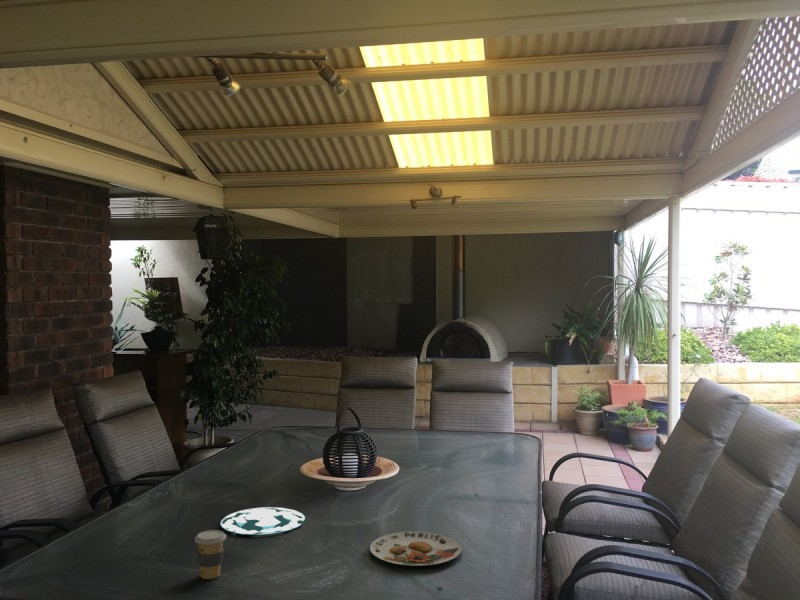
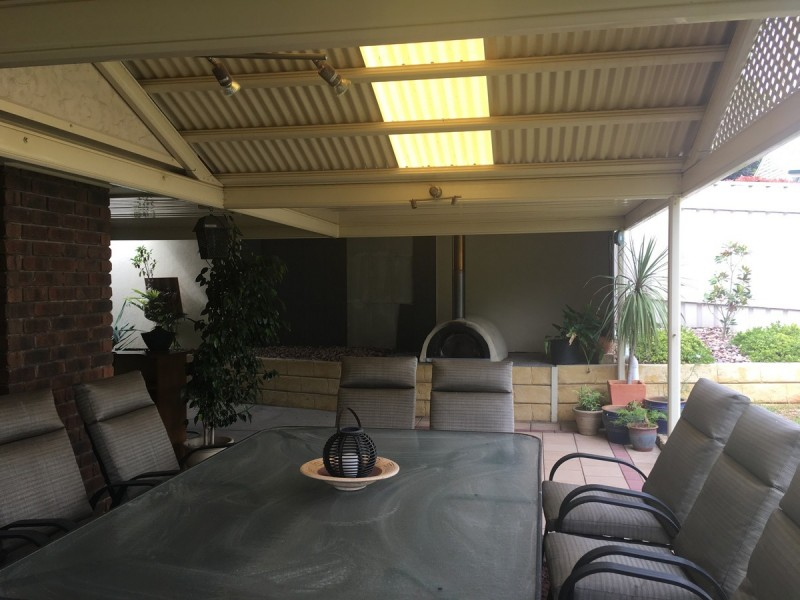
- coffee cup [194,529,227,580]
- plate [219,506,307,536]
- plate [369,531,462,567]
